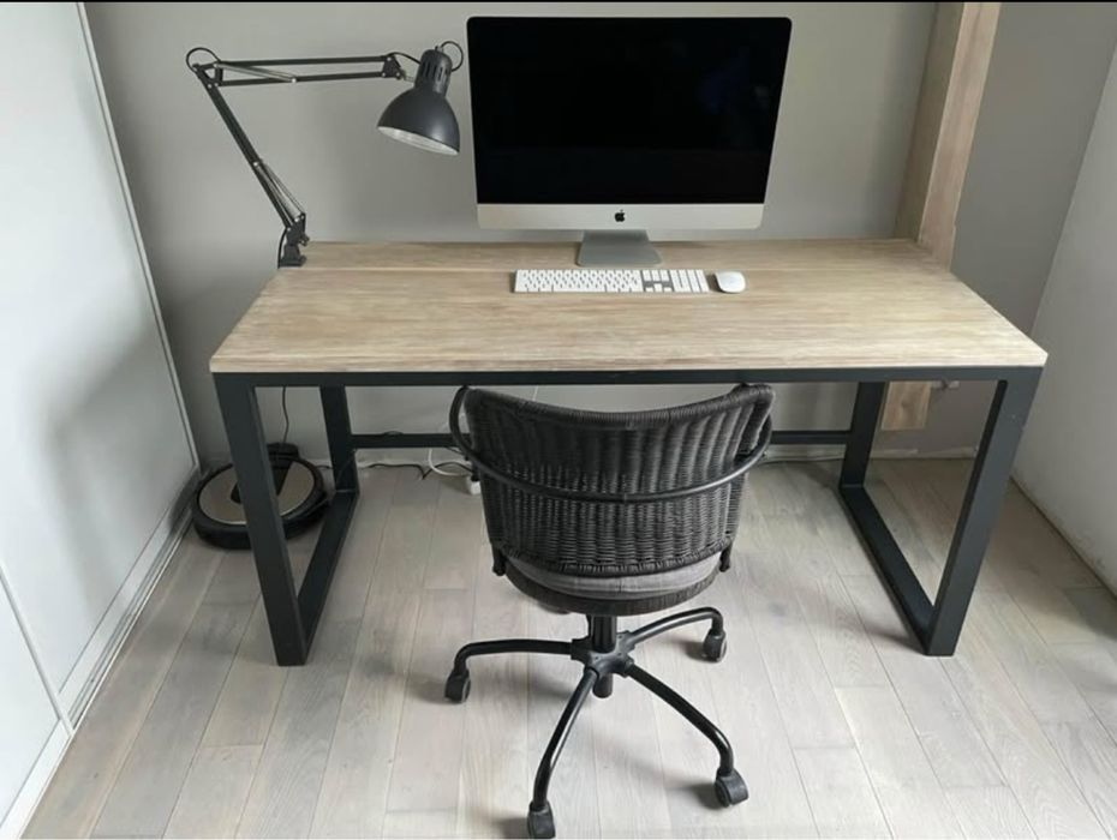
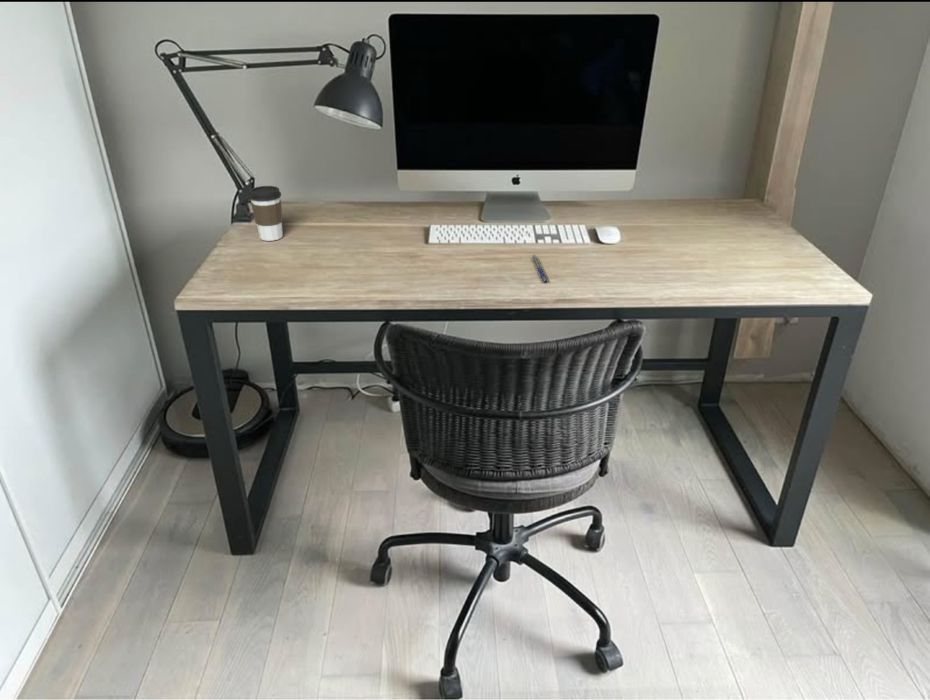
+ pen [530,254,551,283]
+ coffee cup [248,185,284,242]
